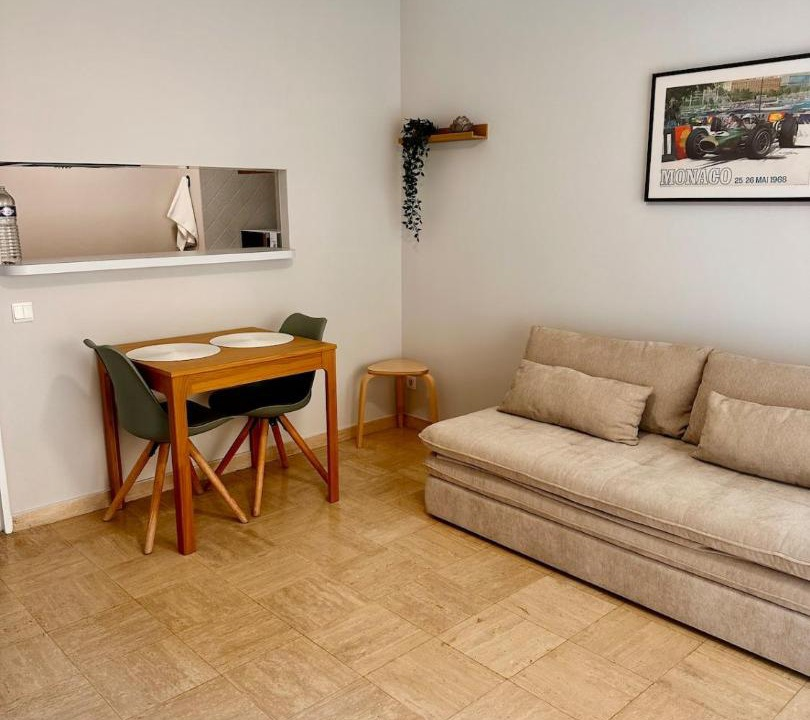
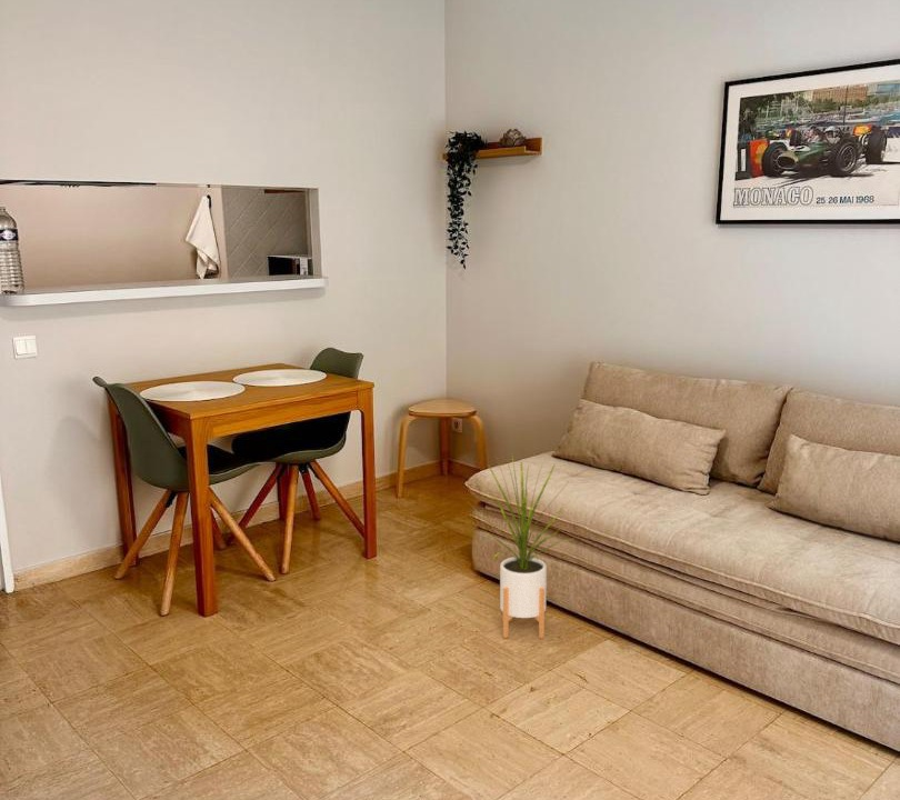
+ house plant [467,451,573,640]
